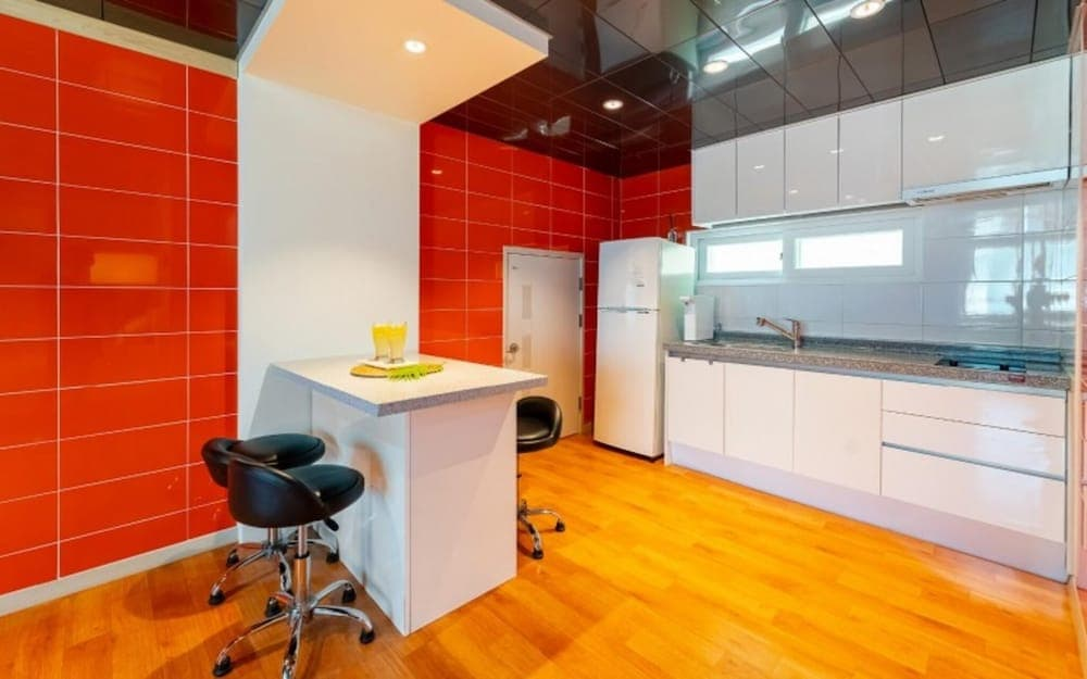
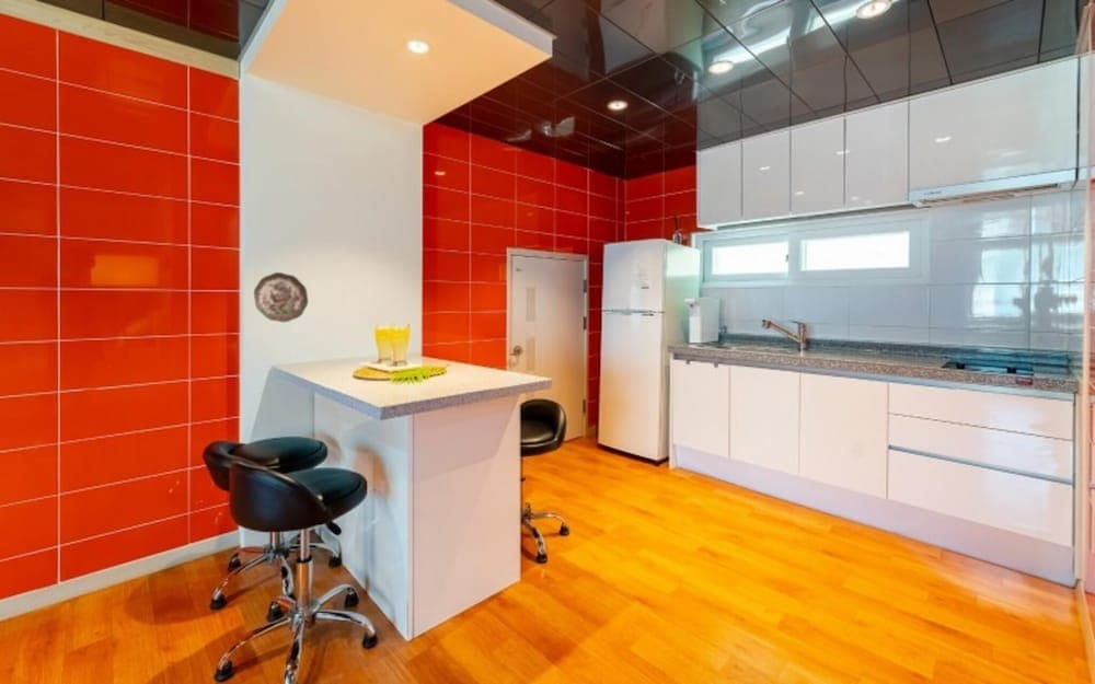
+ decorative plate [253,271,309,323]
